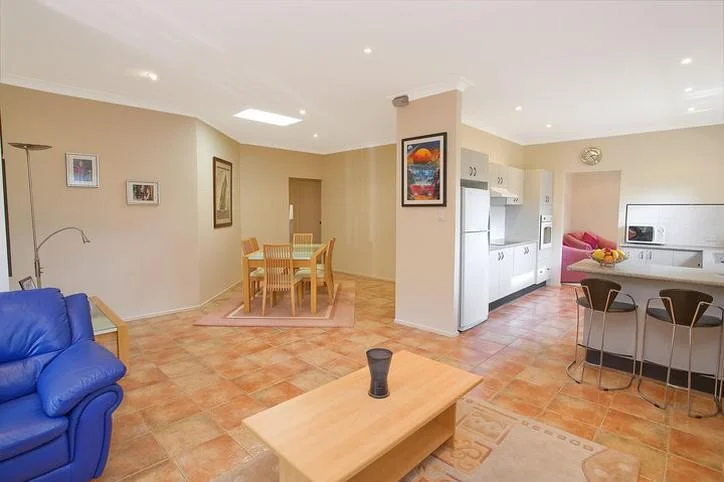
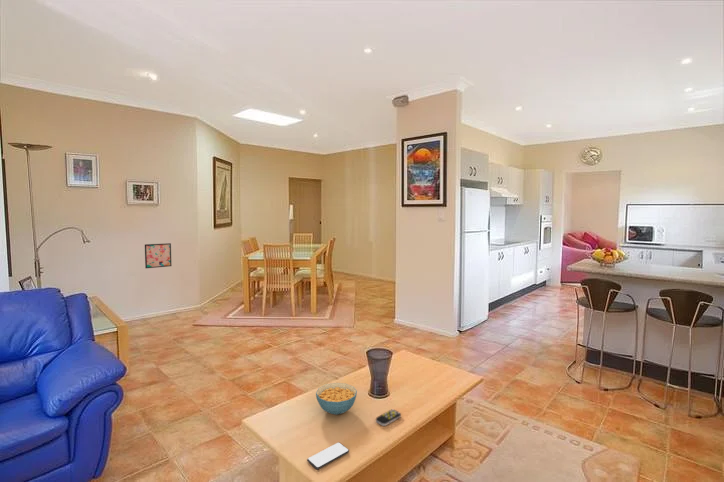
+ cereal bowl [315,382,358,416]
+ smartphone [306,442,350,470]
+ remote control [375,408,402,427]
+ wall art [144,242,172,269]
